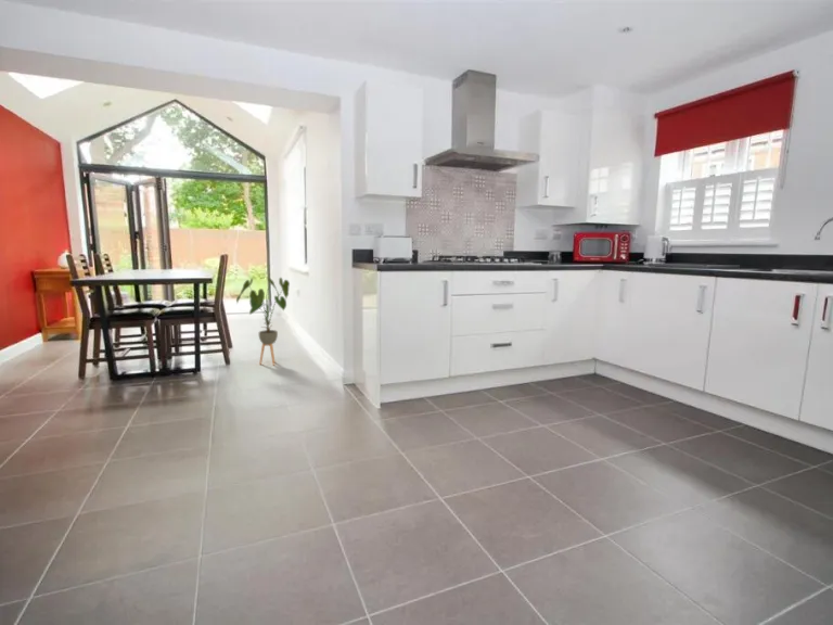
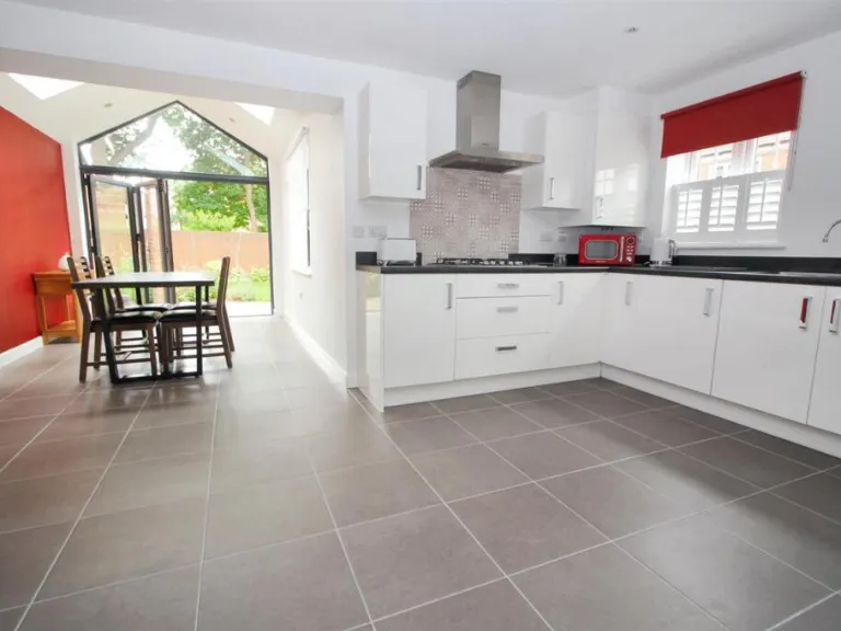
- house plant [235,277,291,366]
